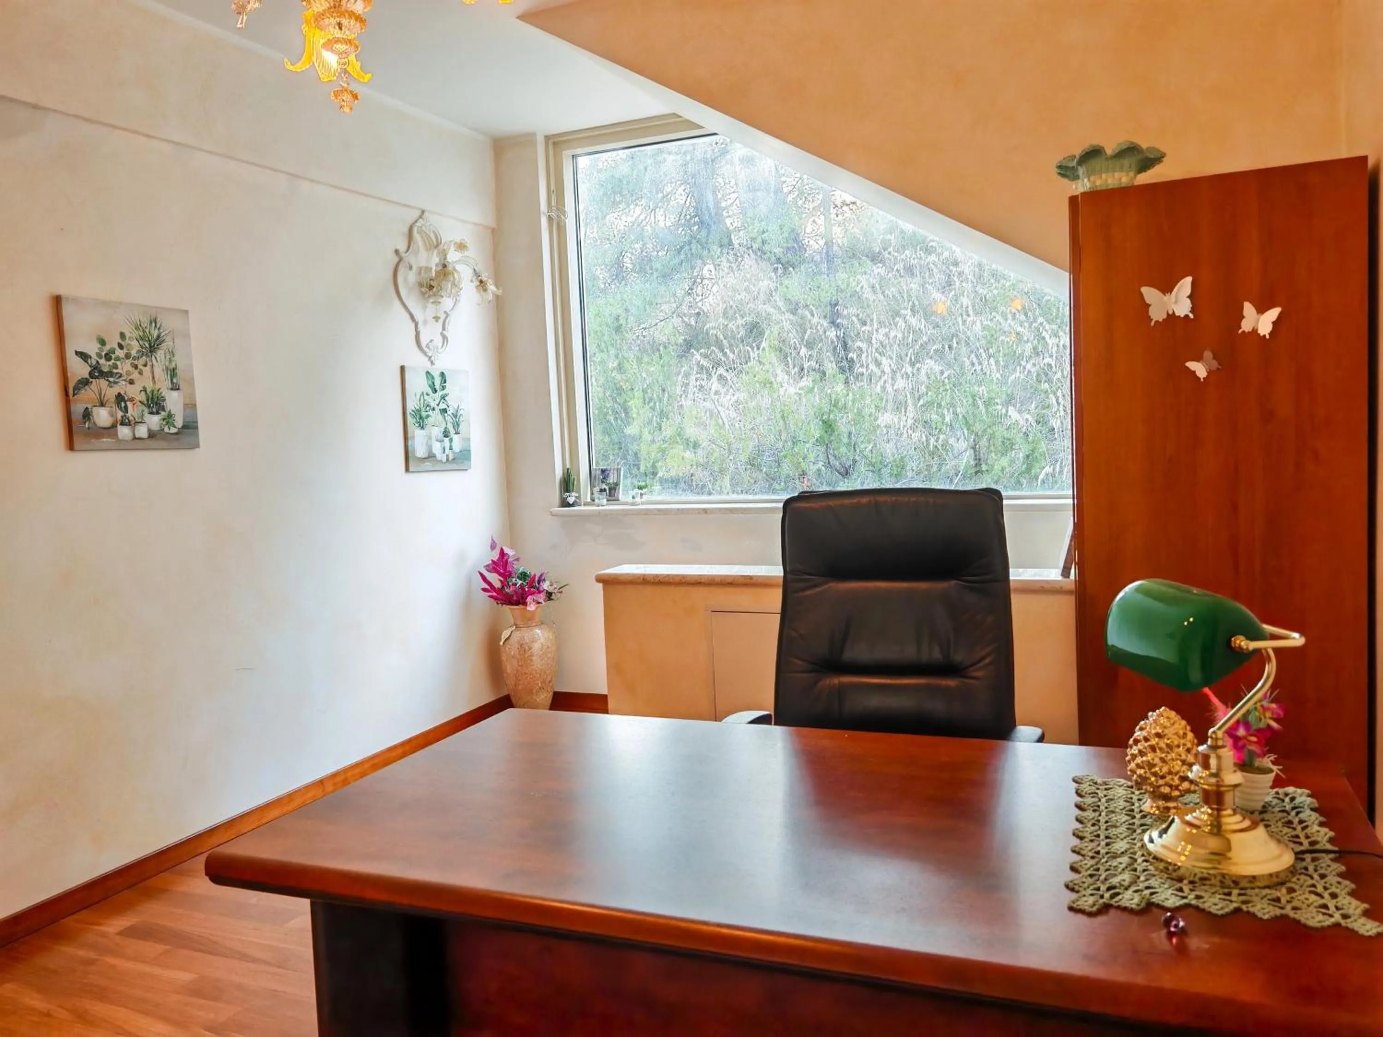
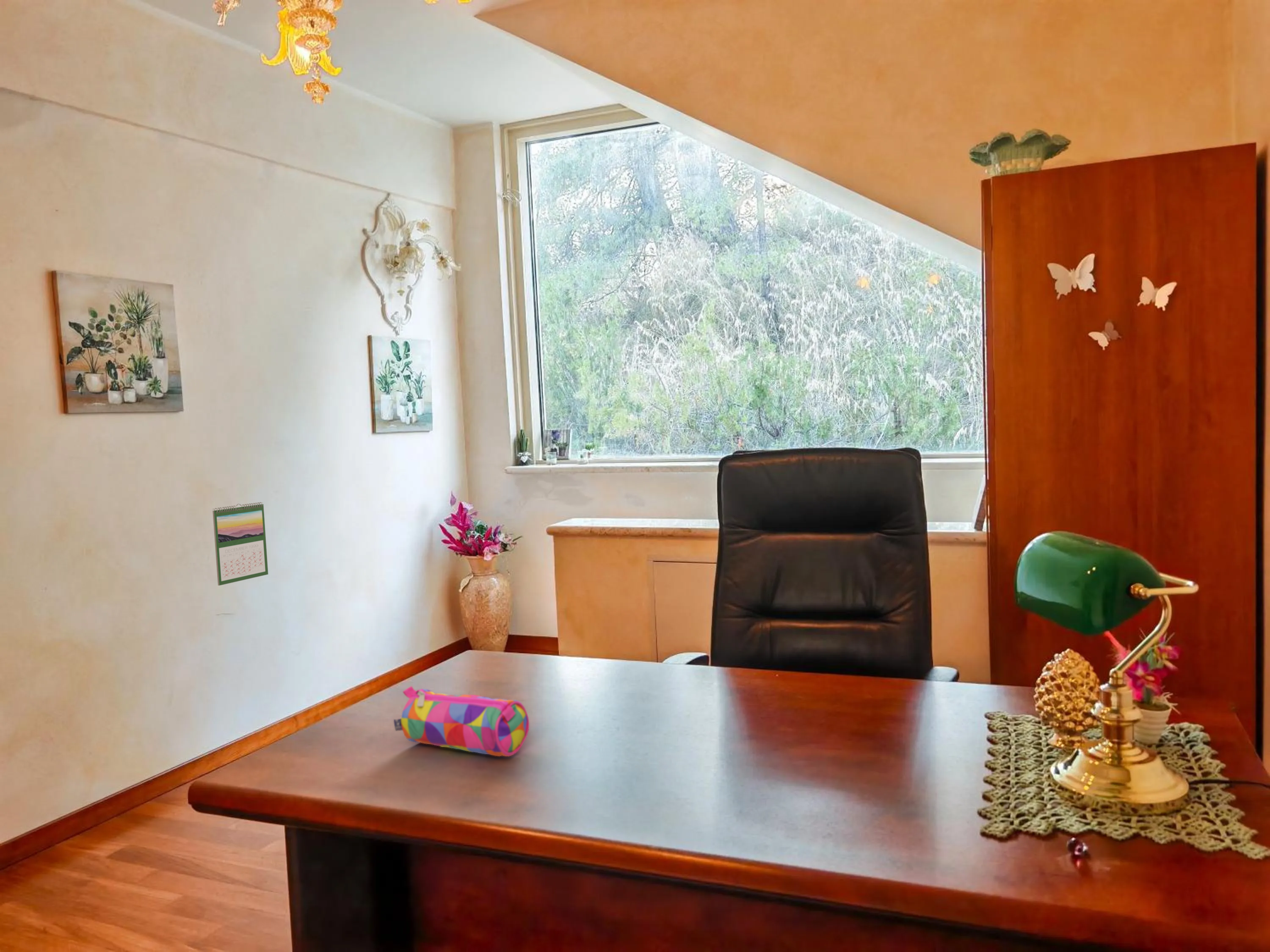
+ calendar [212,502,269,586]
+ pencil case [393,686,530,757]
